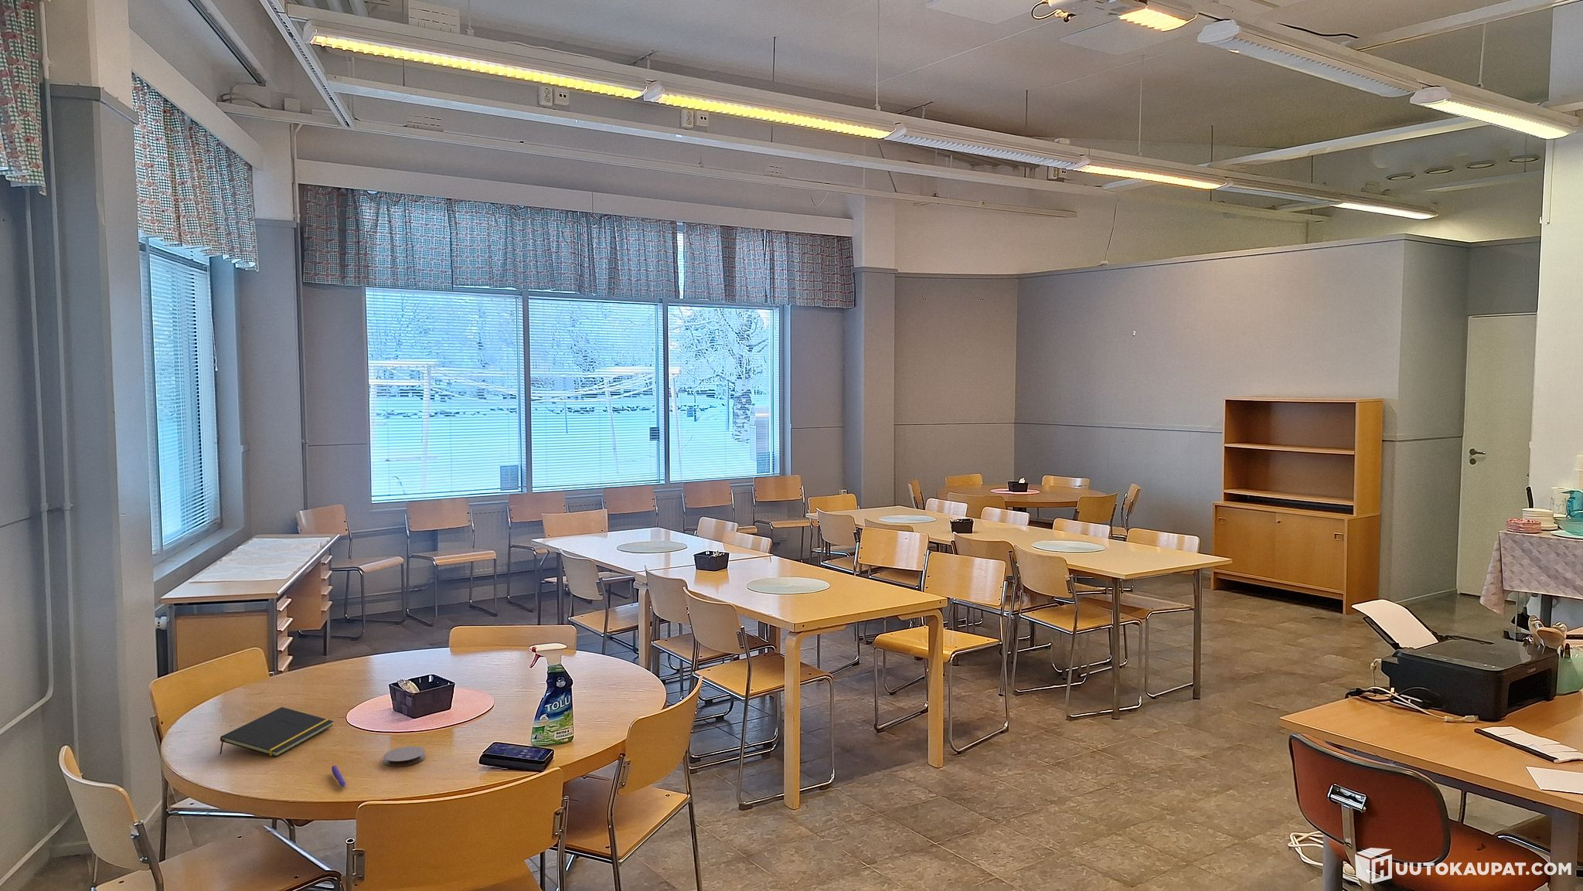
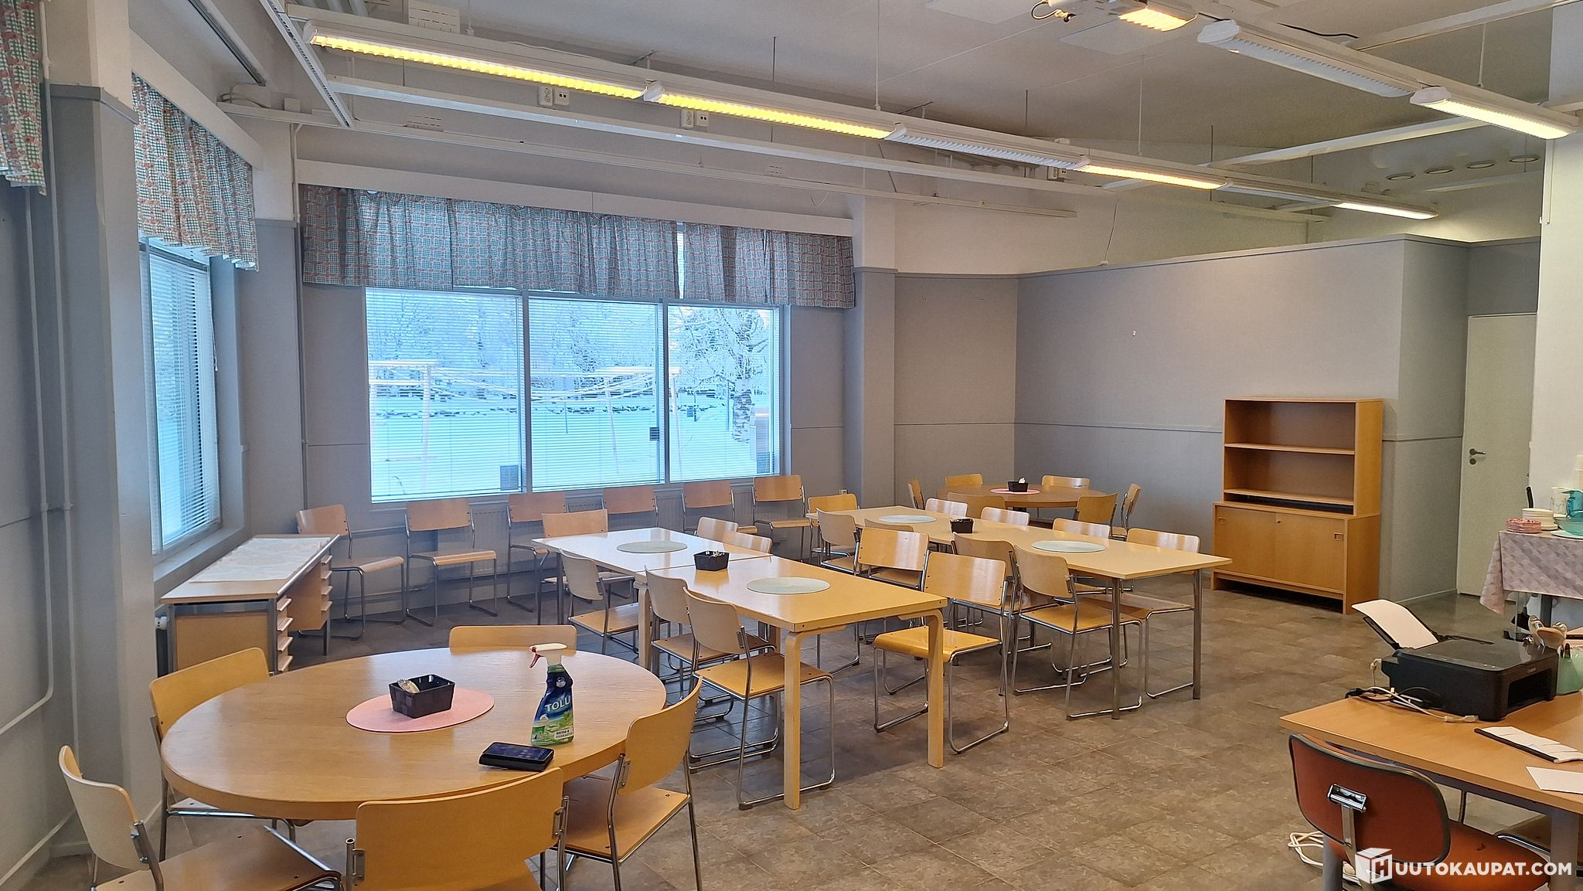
- notepad [219,706,334,757]
- coaster [383,745,426,767]
- pen [331,765,347,788]
